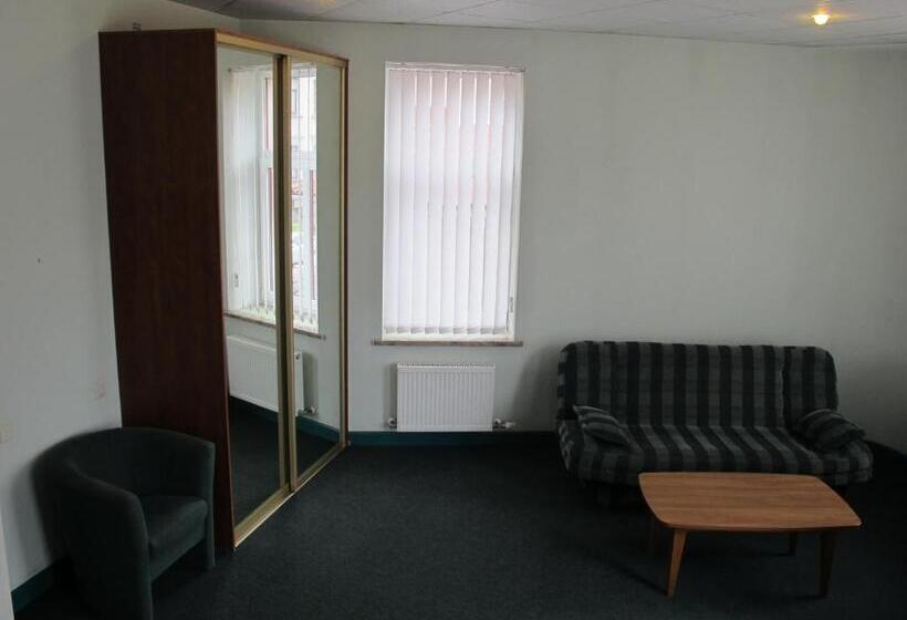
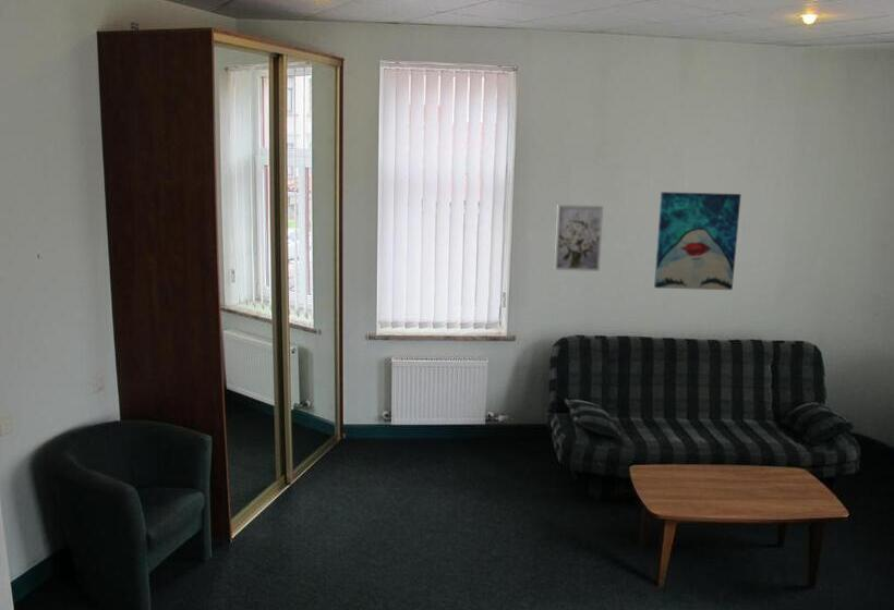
+ wall art [554,204,604,272]
+ wall art [653,191,742,291]
